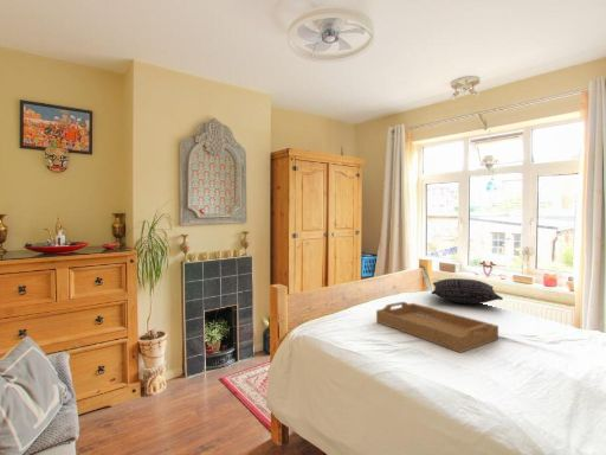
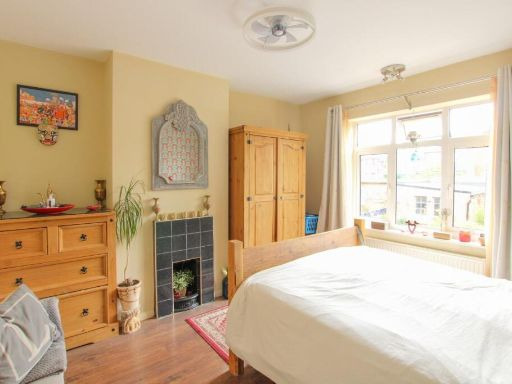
- pillow [430,277,504,306]
- serving tray [375,301,499,353]
